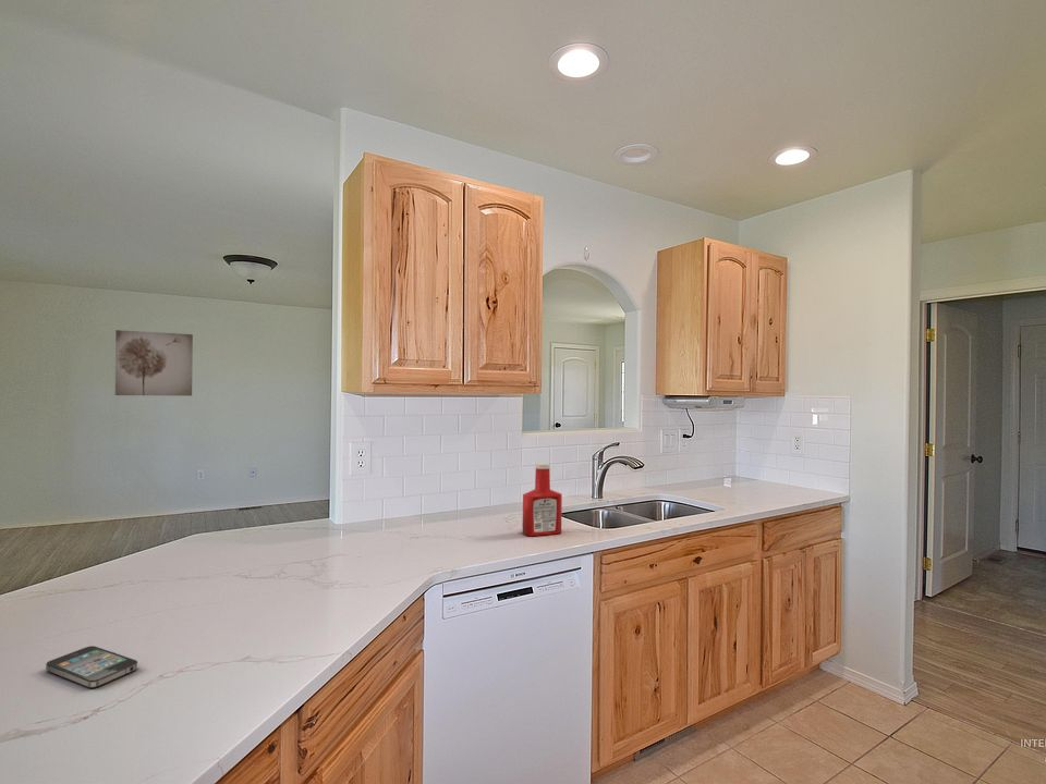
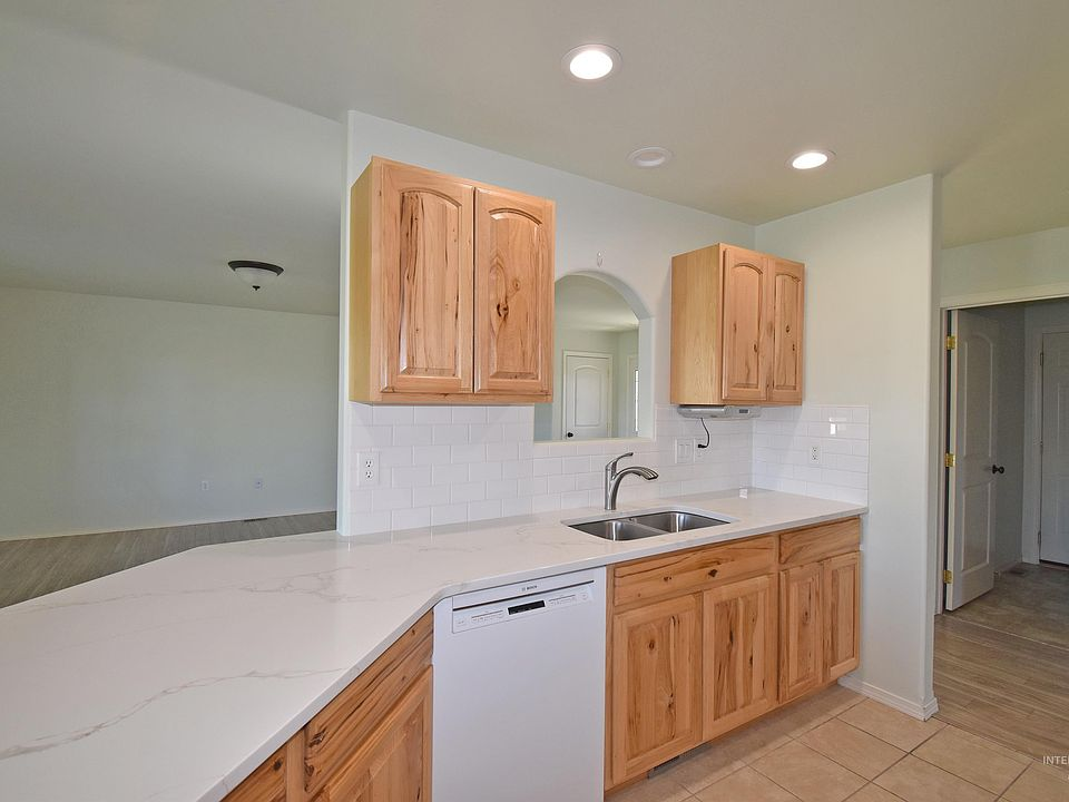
- smartphone [45,645,138,689]
- wall art [114,329,194,396]
- soap bottle [522,462,563,537]
